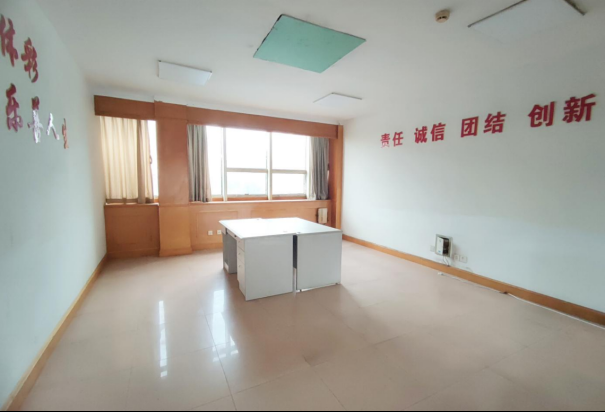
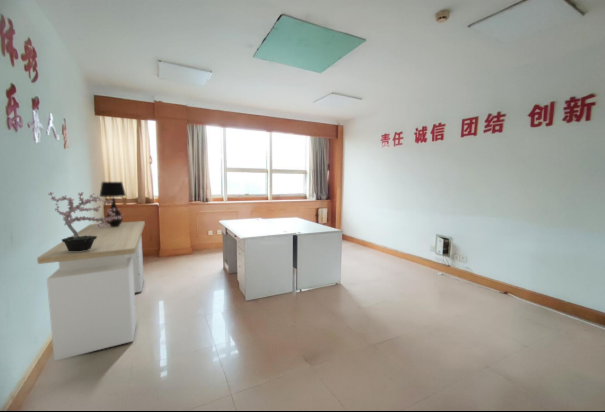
+ desk [36,220,146,362]
+ table lamp [99,181,127,227]
+ potted plant [47,191,125,251]
